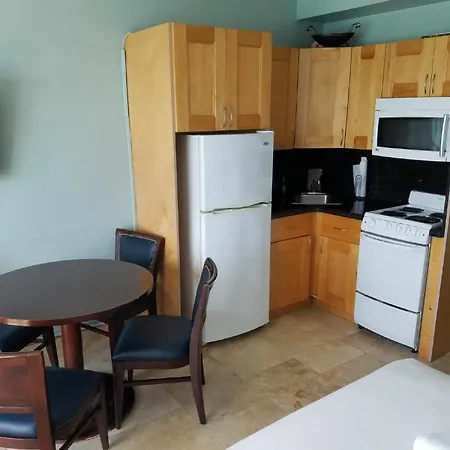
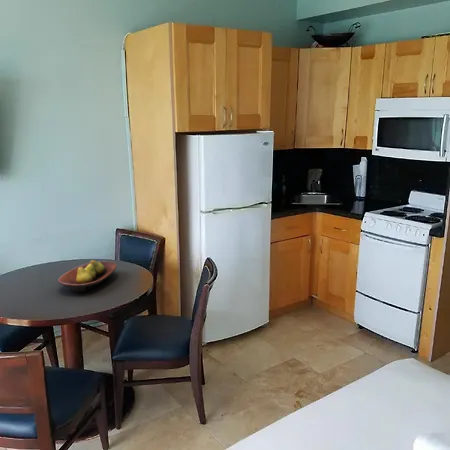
+ fruit bowl [57,259,118,293]
